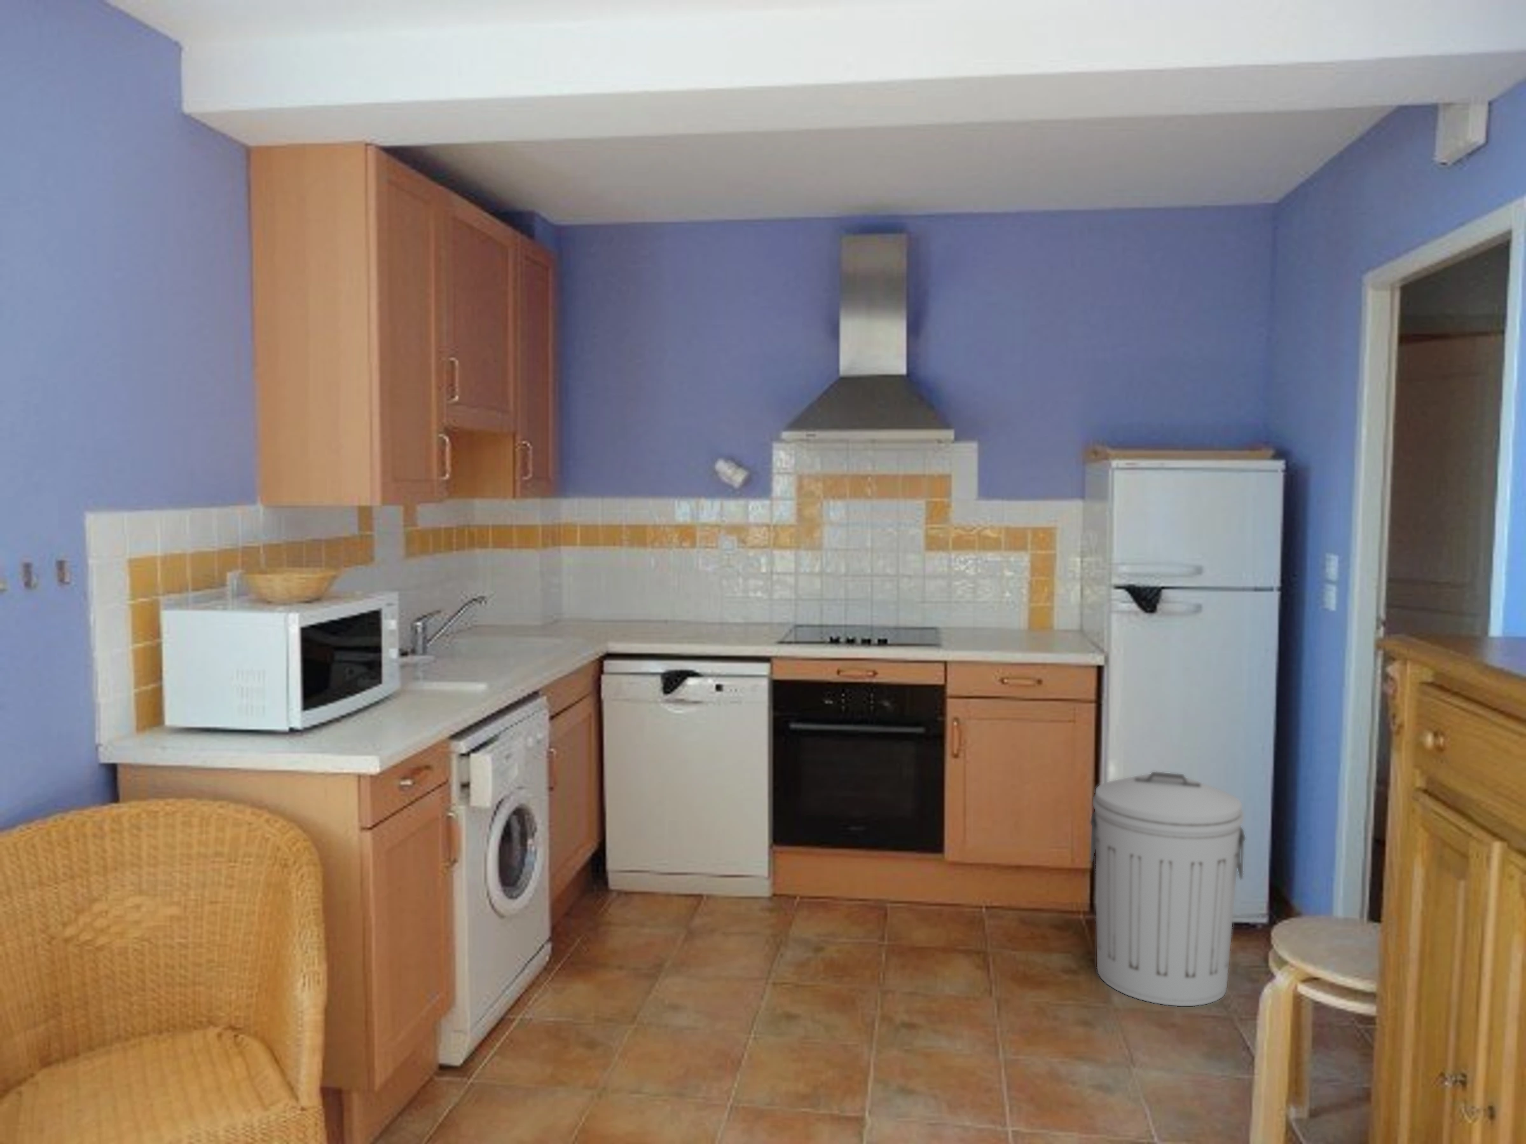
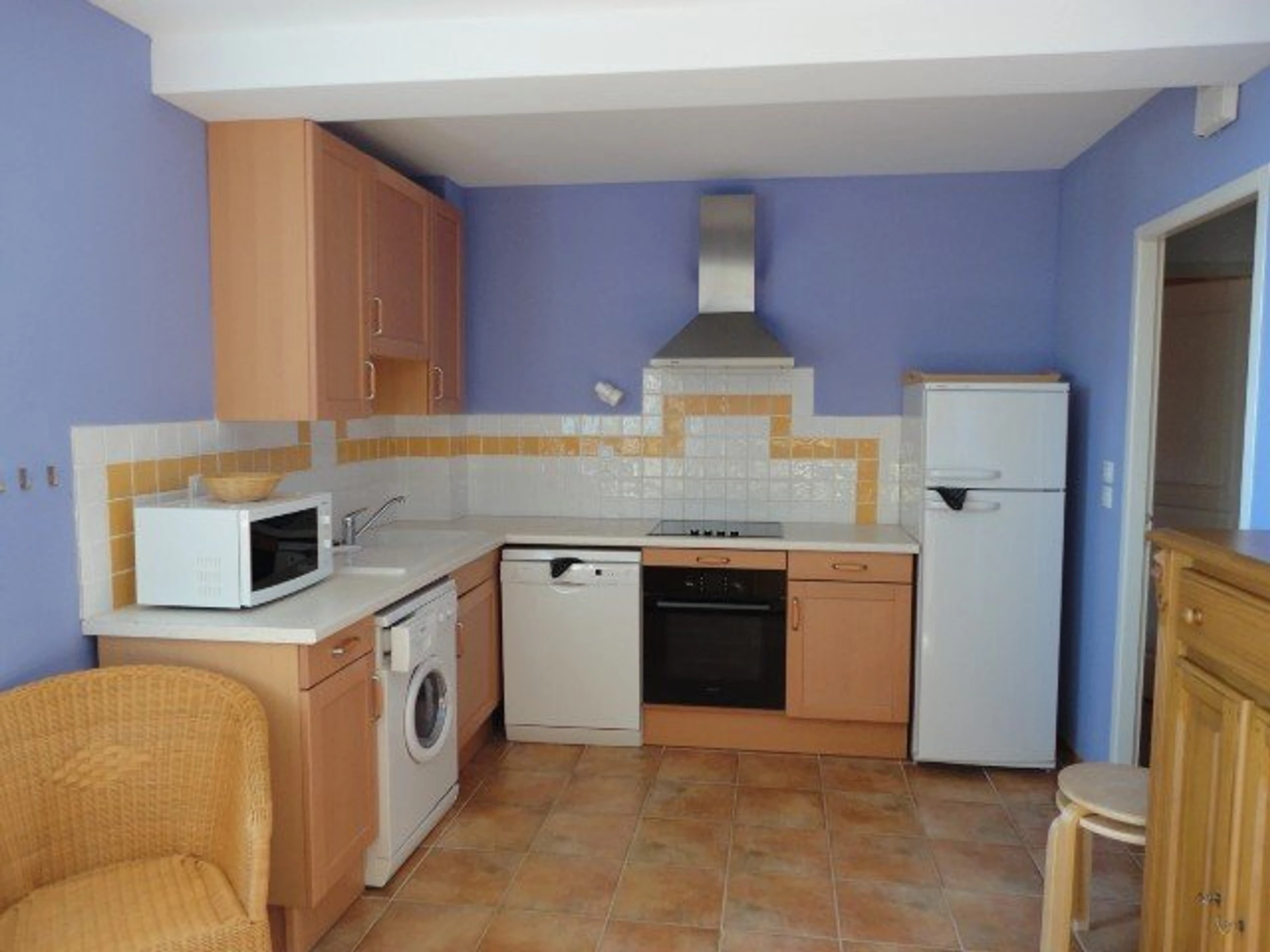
- trash can [1090,771,1246,1007]
